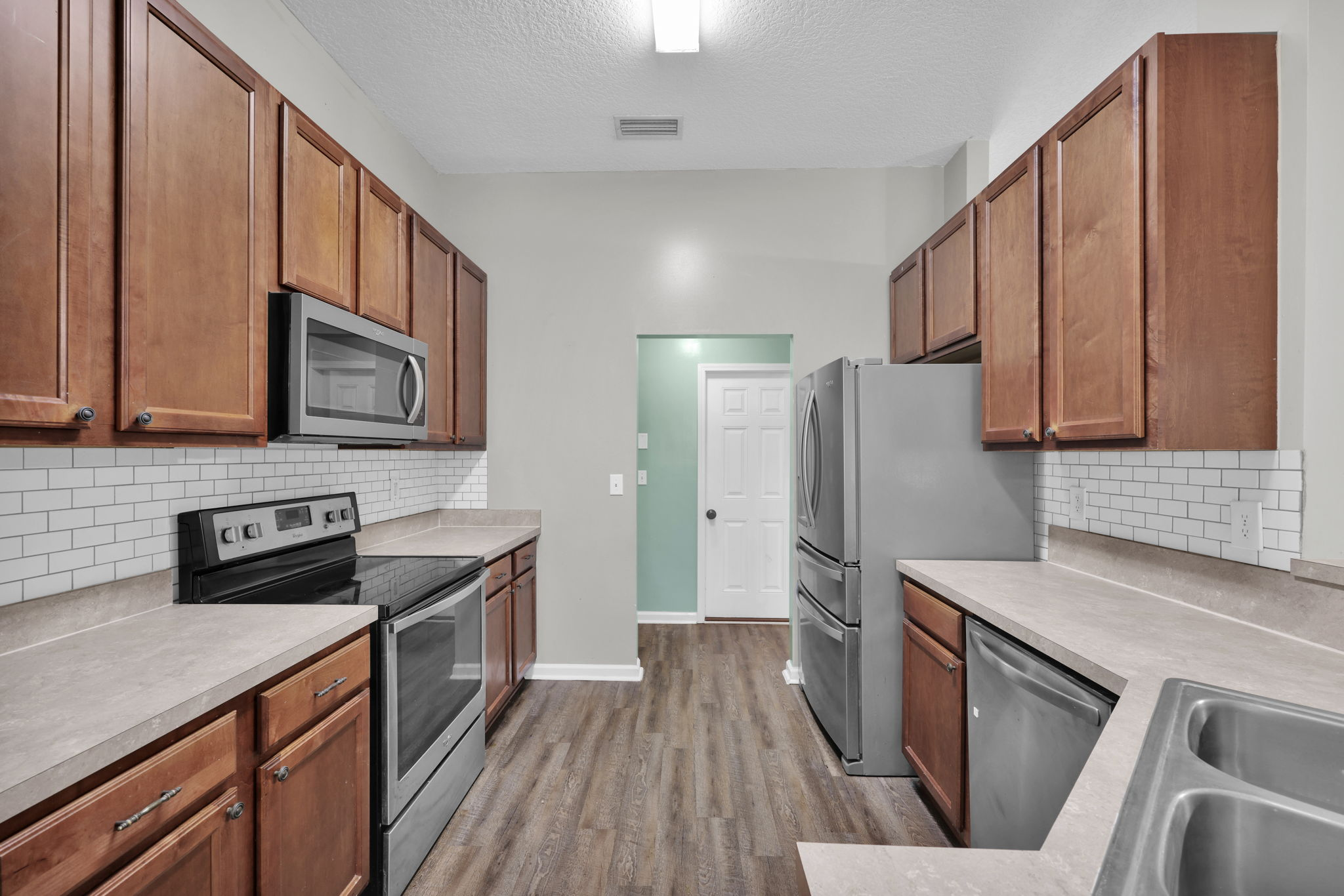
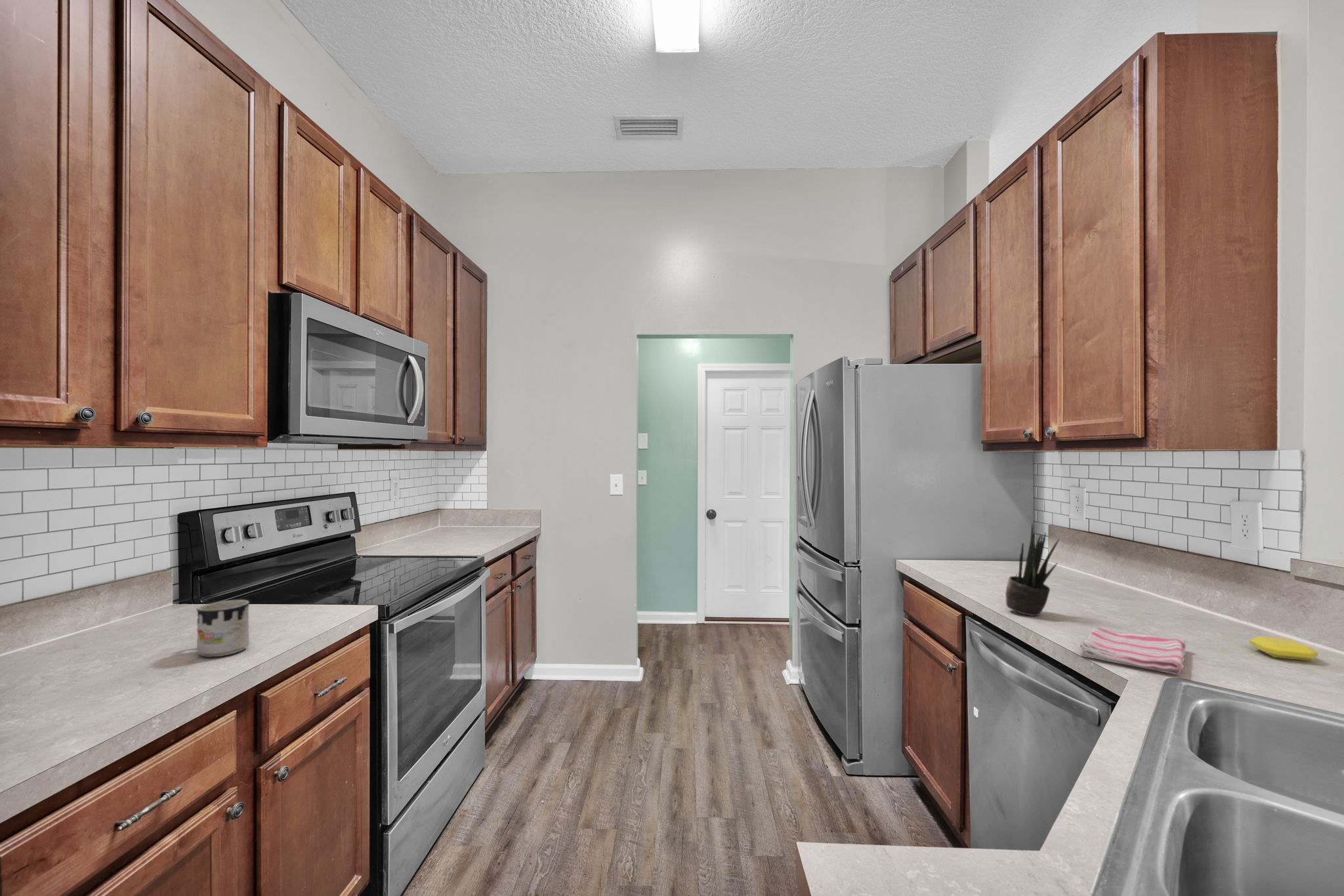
+ soap bar [1249,635,1318,661]
+ mug [196,599,250,658]
+ potted plant [1005,523,1060,617]
+ dish towel [1080,626,1186,675]
